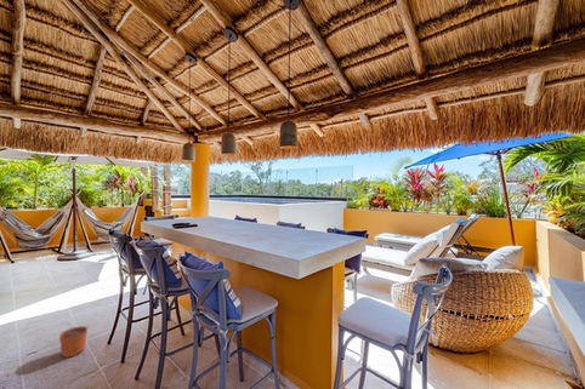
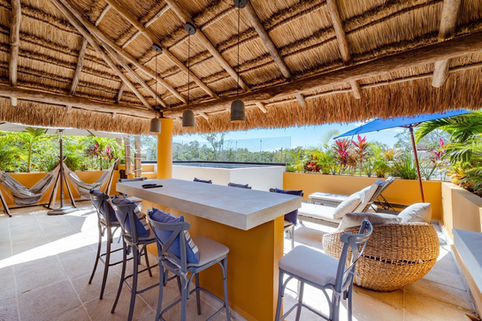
- plant pot [58,321,89,359]
